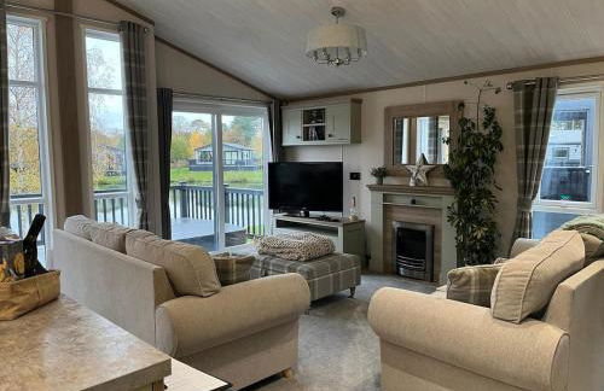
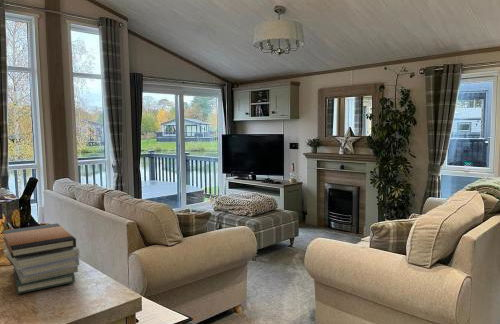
+ book stack [2,222,81,295]
